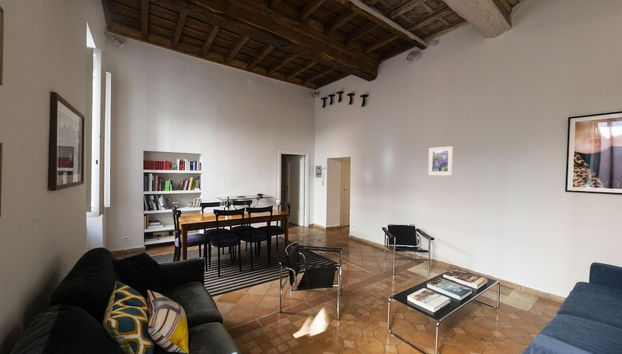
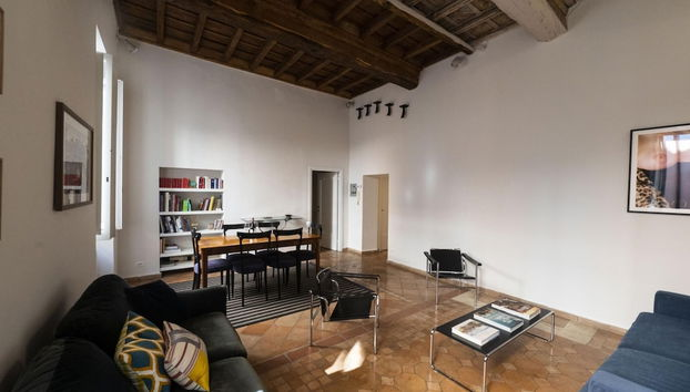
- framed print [427,145,454,177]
